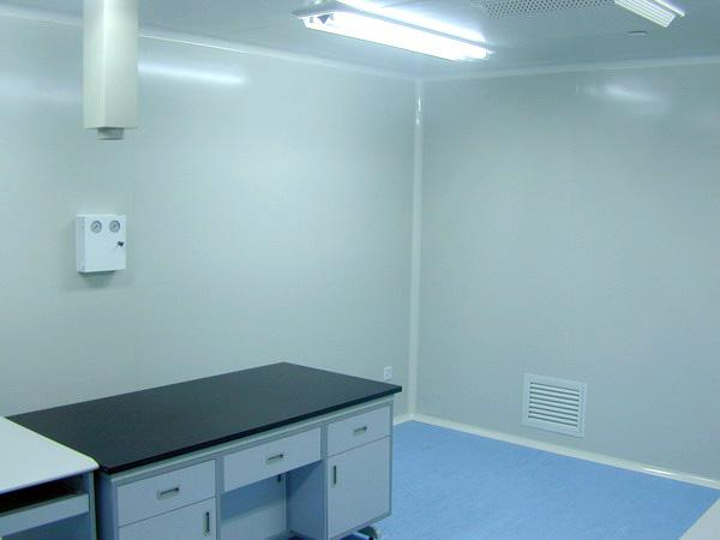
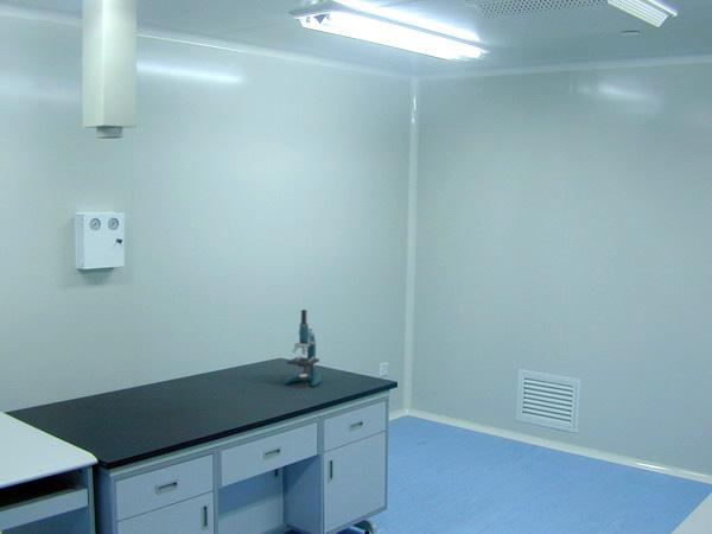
+ microscope [284,309,323,387]
